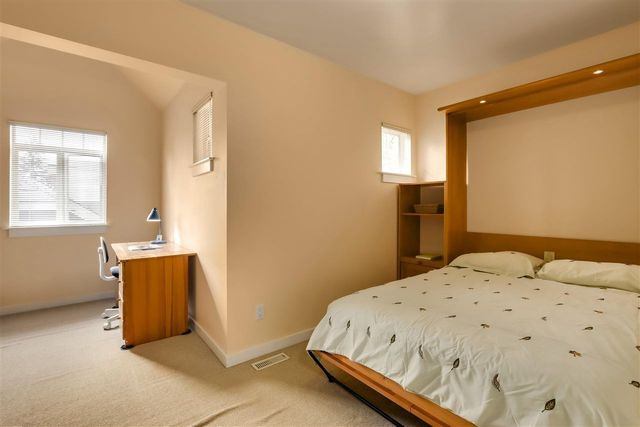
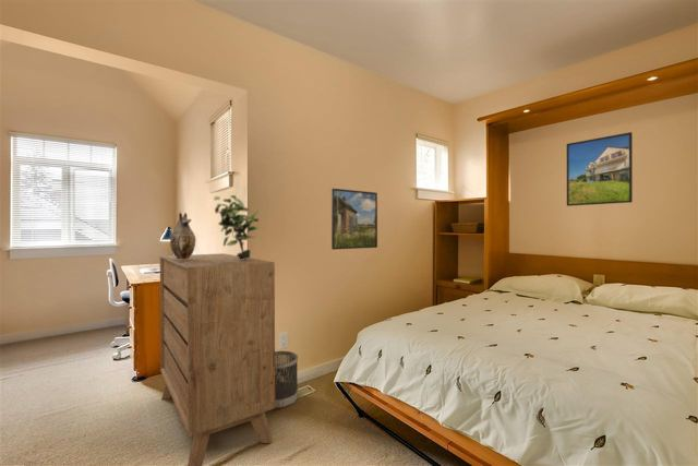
+ decorative vase [169,211,197,260]
+ wastebasket [274,350,299,409]
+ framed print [566,131,634,207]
+ dresser [159,252,276,466]
+ potted plant [213,194,261,260]
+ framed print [330,188,378,251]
